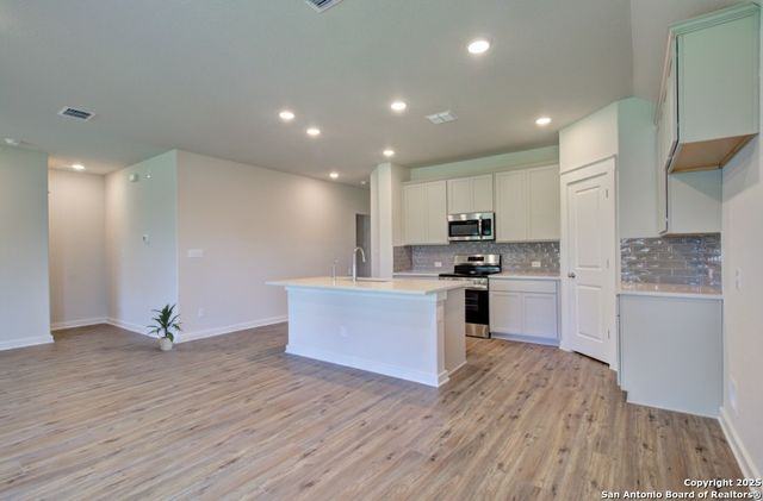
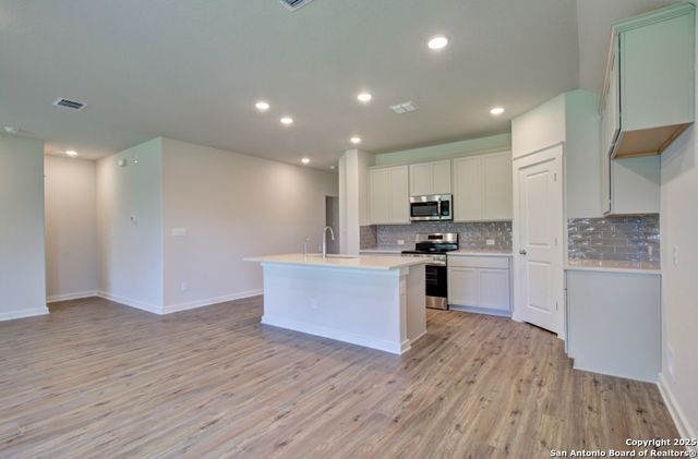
- indoor plant [145,301,185,352]
